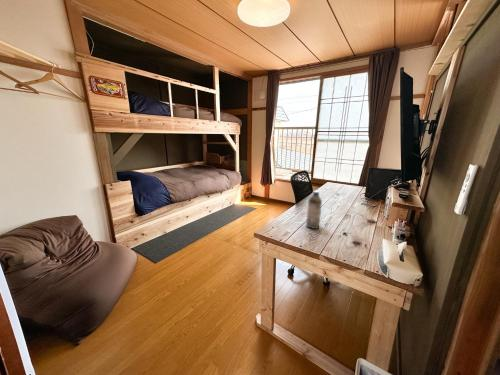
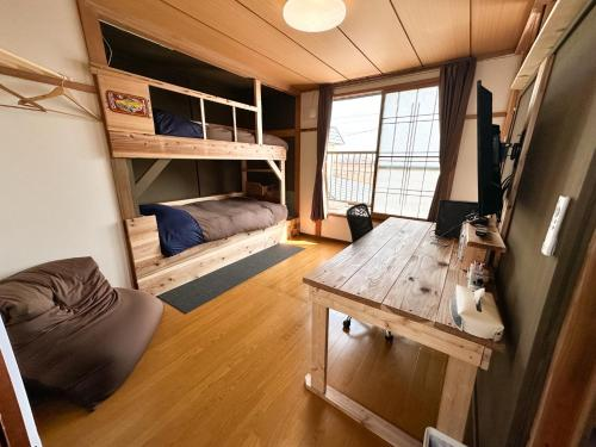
- water bottle [305,190,323,230]
